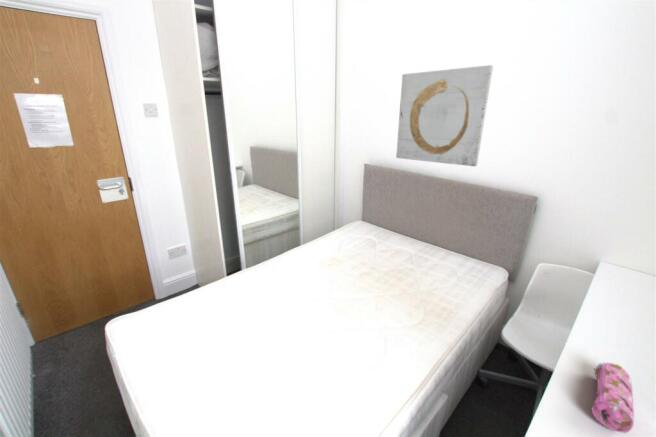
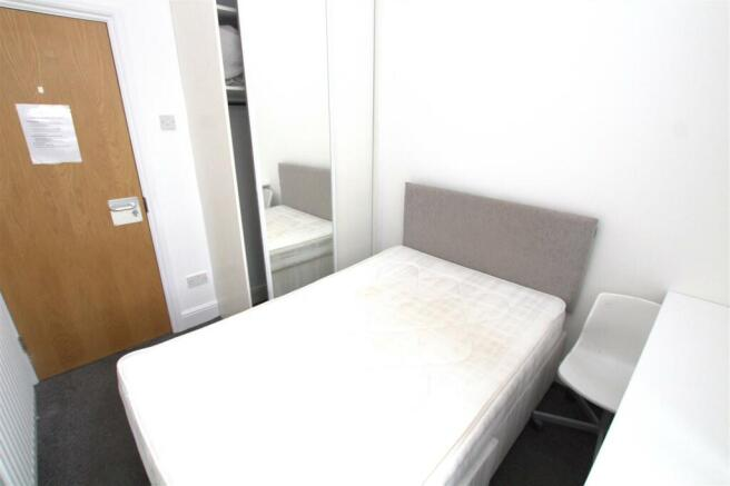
- pencil case [590,362,635,434]
- wall art [395,64,494,167]
